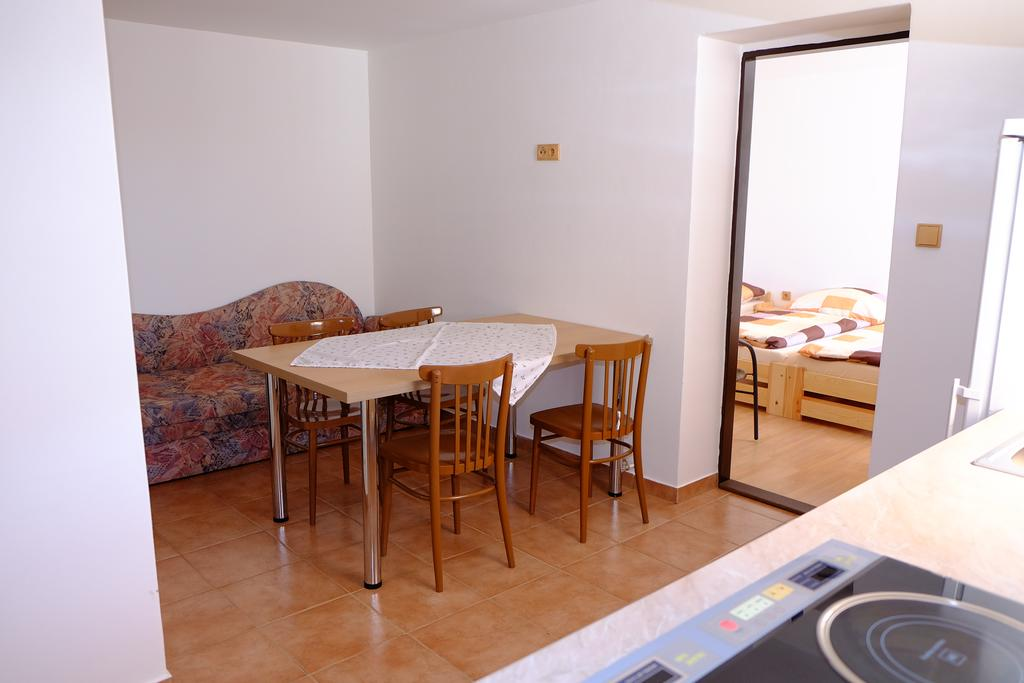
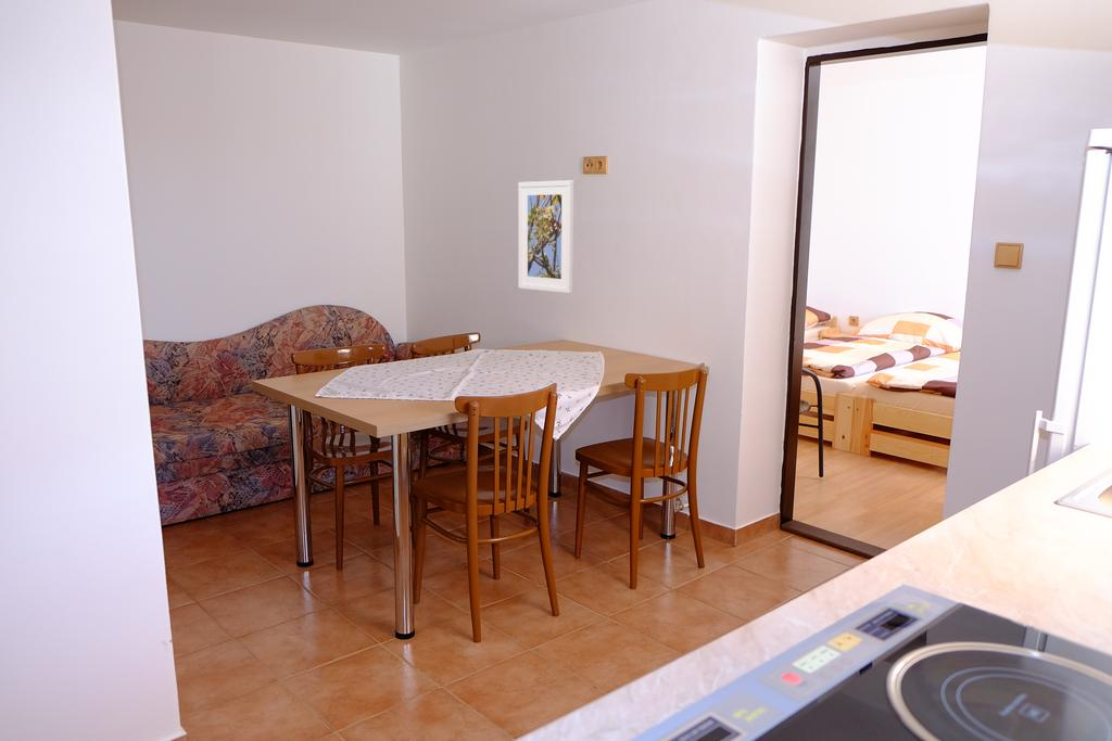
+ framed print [517,179,574,294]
